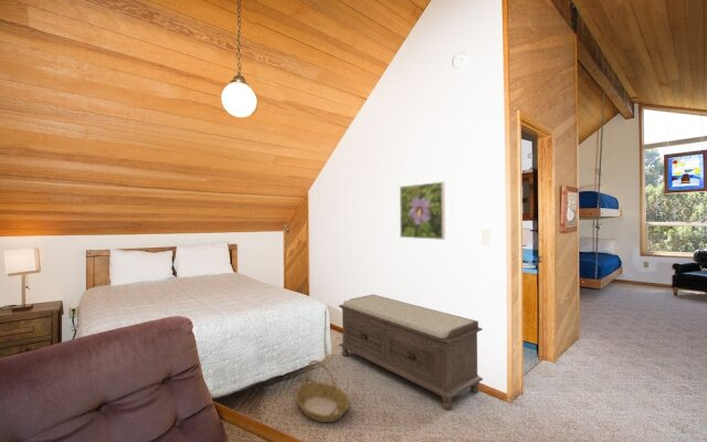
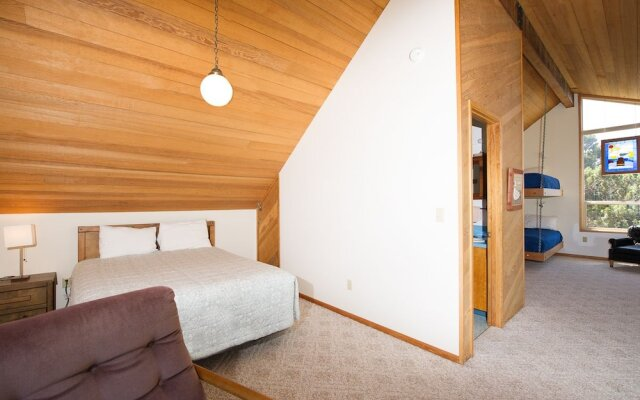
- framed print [399,181,446,241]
- basket [295,359,350,423]
- bench [338,294,484,411]
